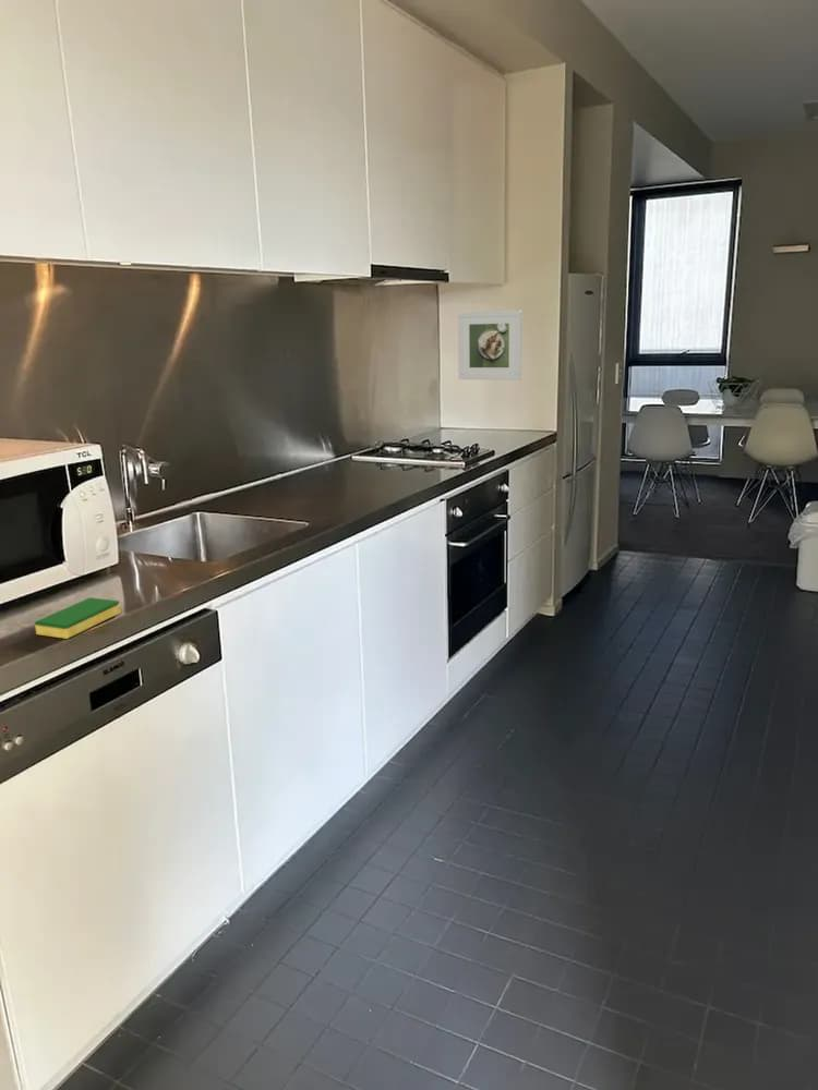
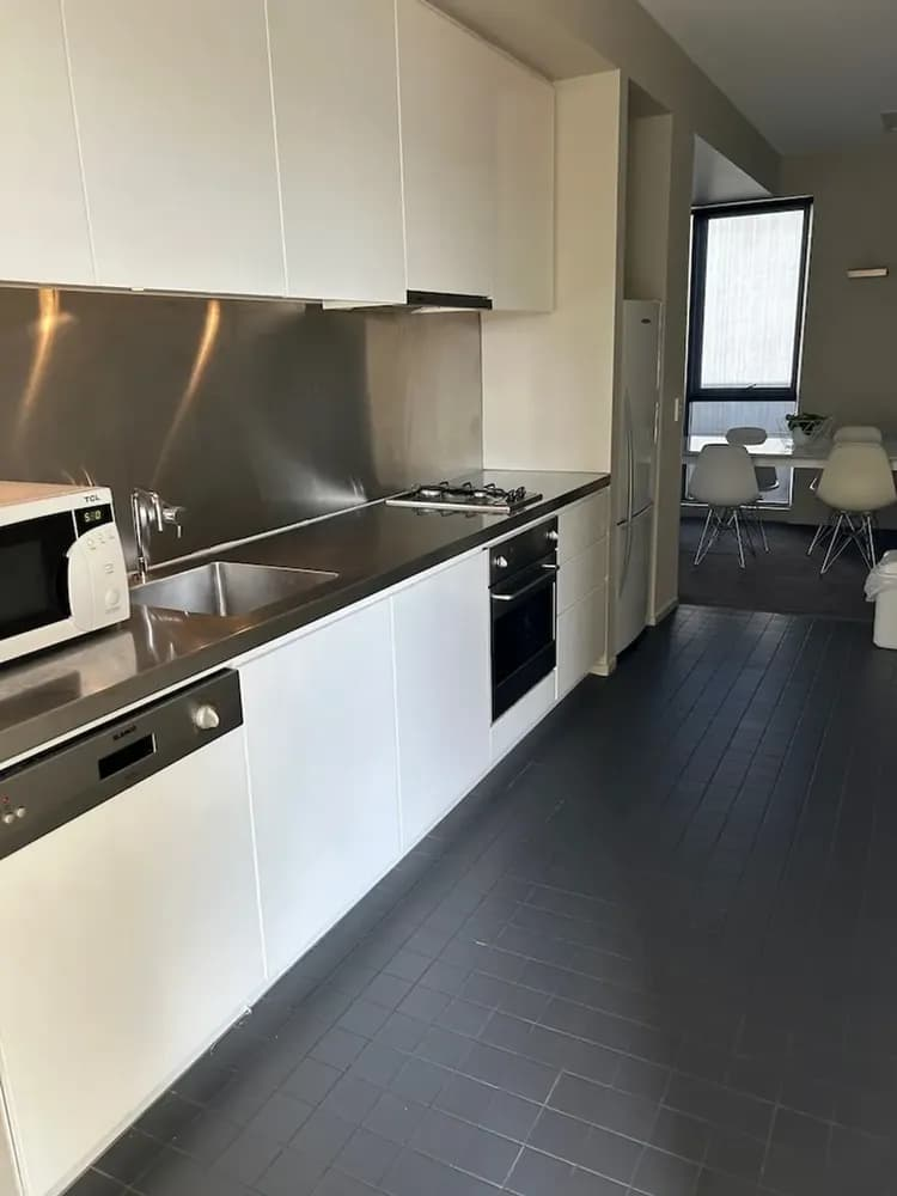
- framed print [457,310,522,382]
- dish sponge [34,596,121,640]
